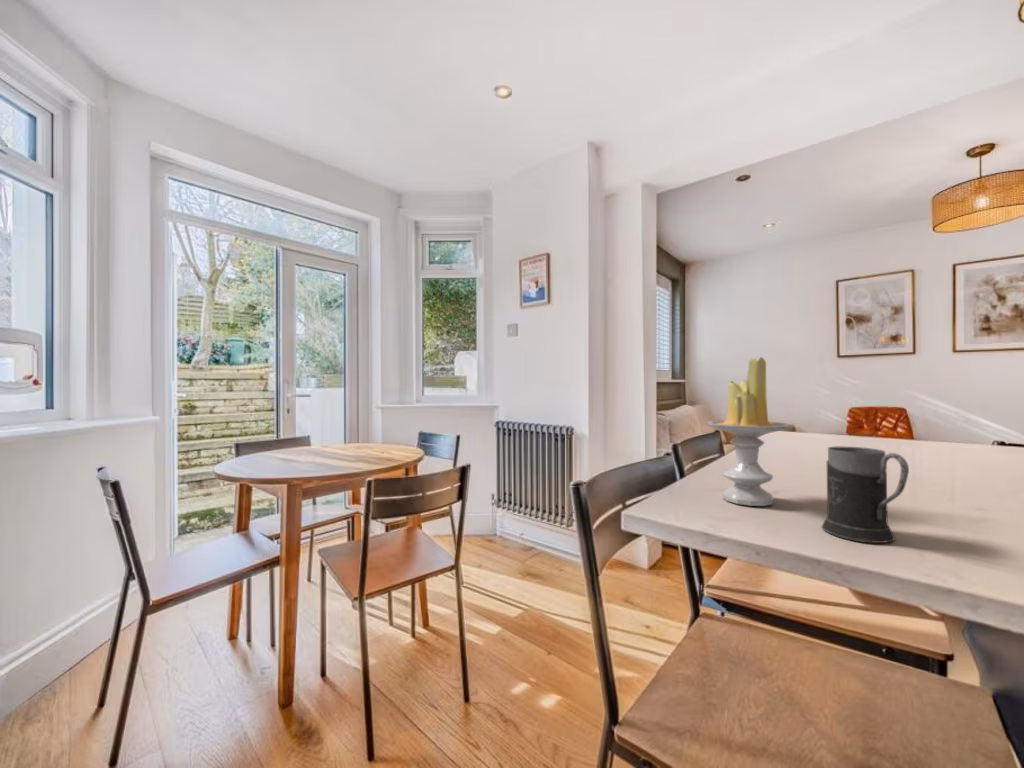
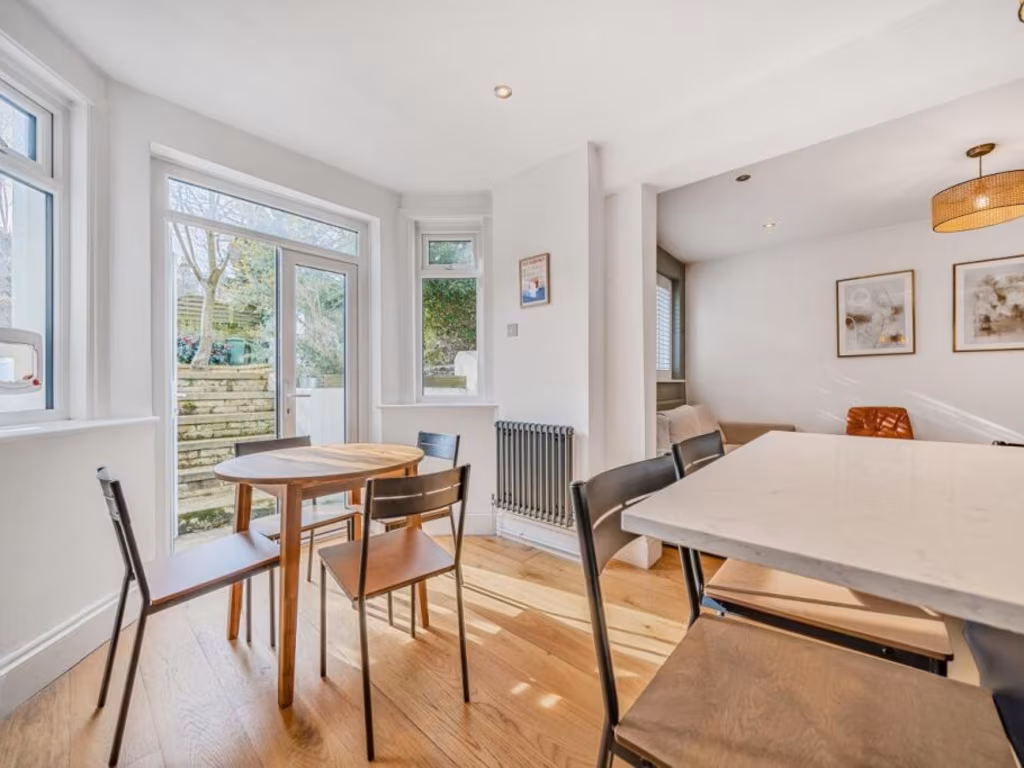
- mug [820,446,910,544]
- candle [706,356,790,507]
